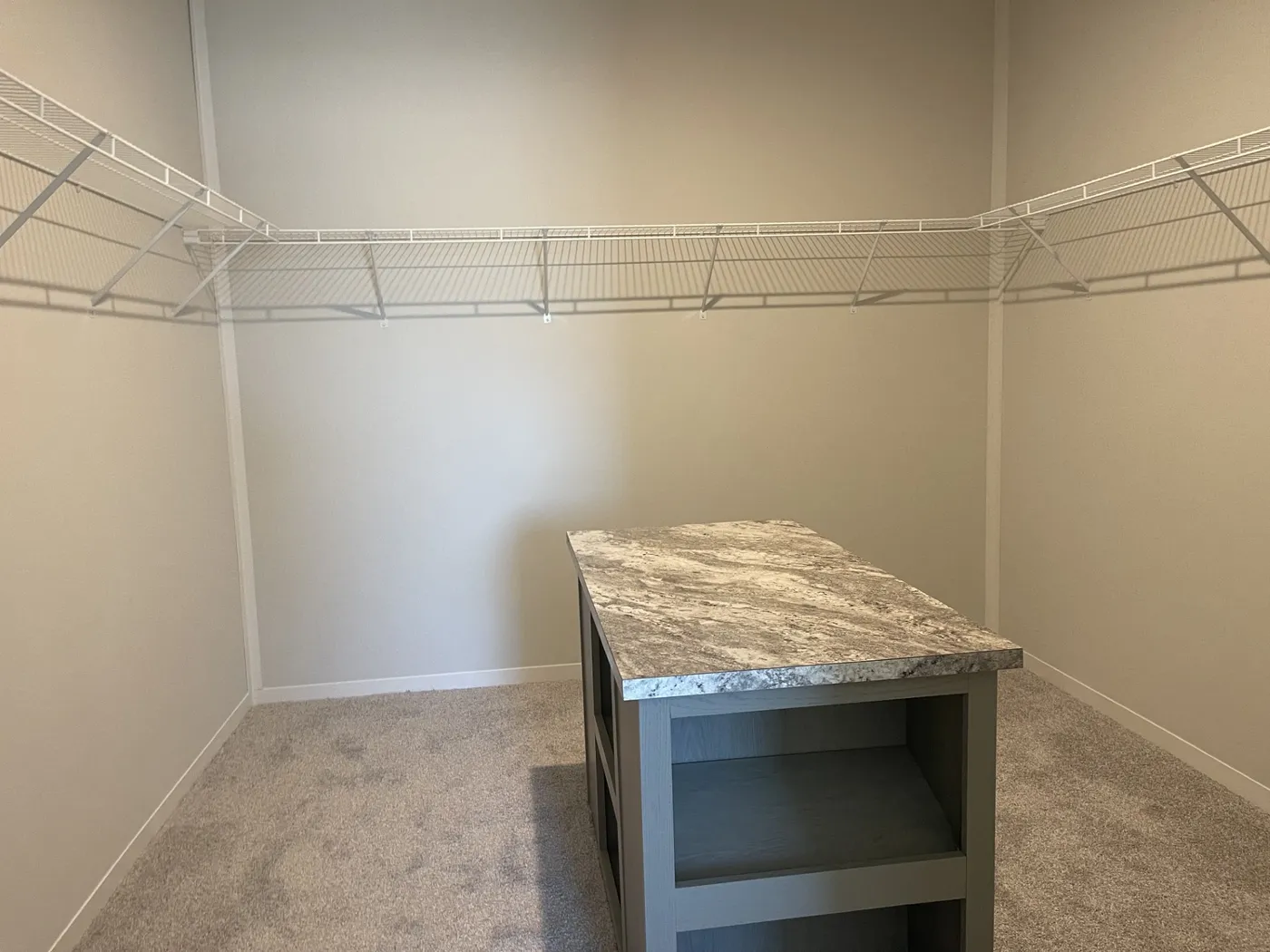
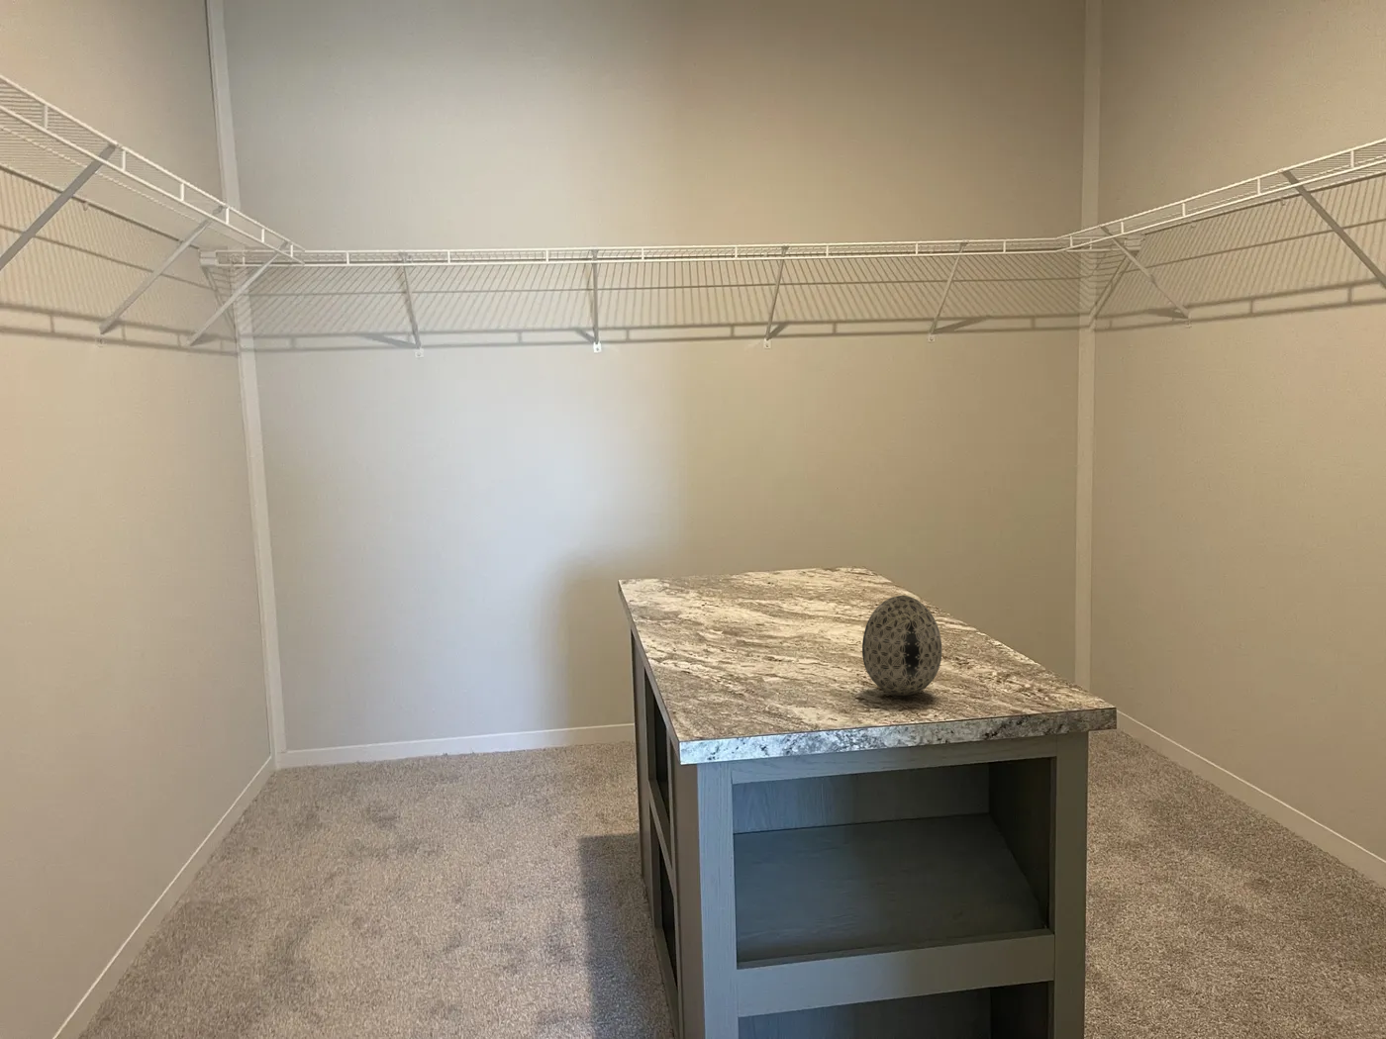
+ decorative egg [861,595,943,696]
